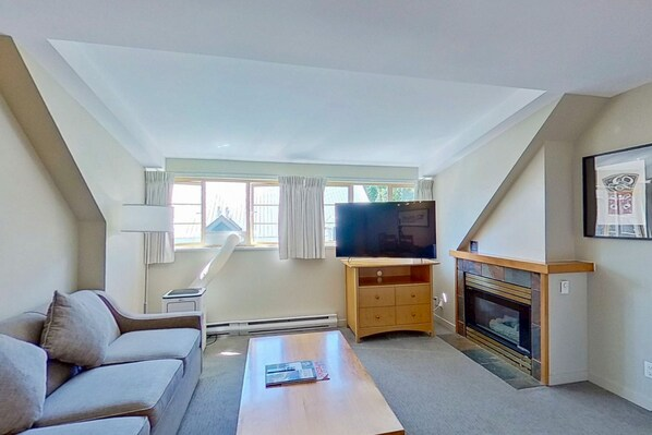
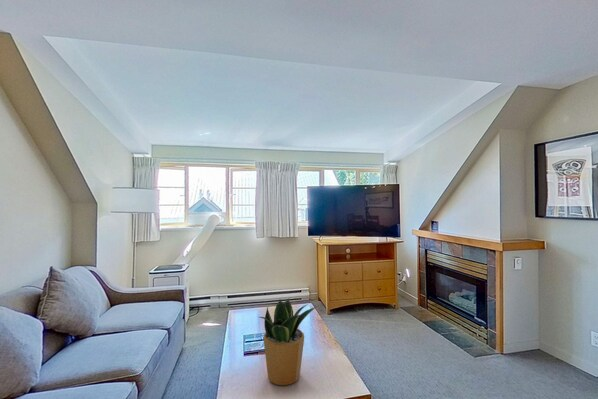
+ potted plant [258,297,318,386]
